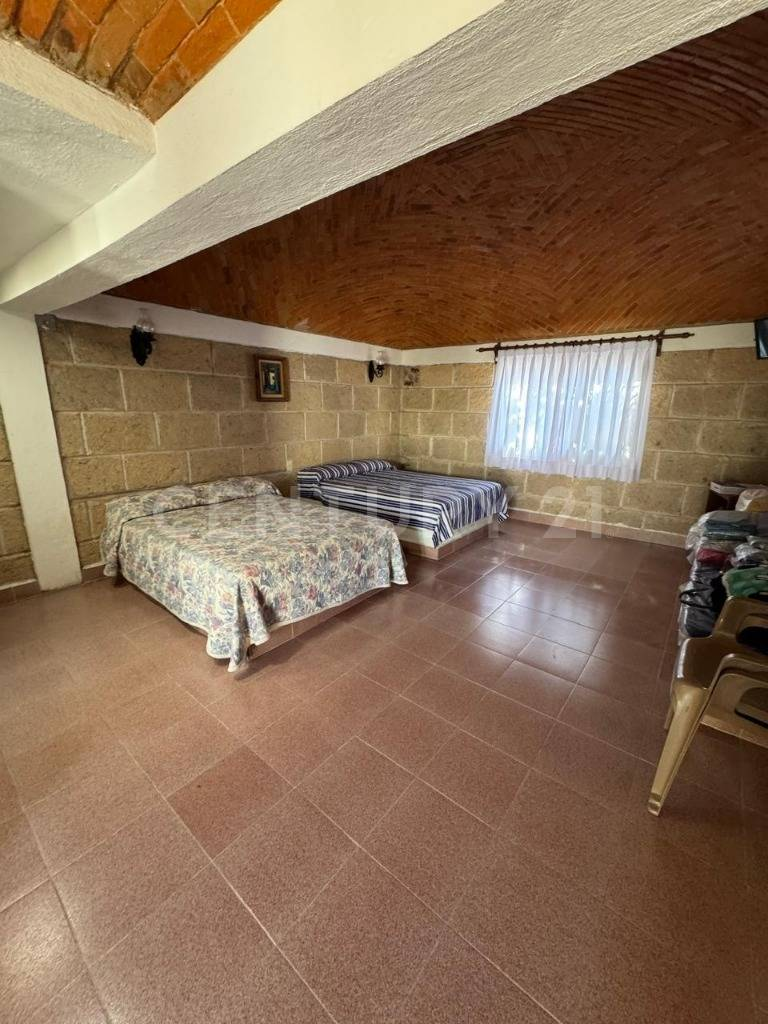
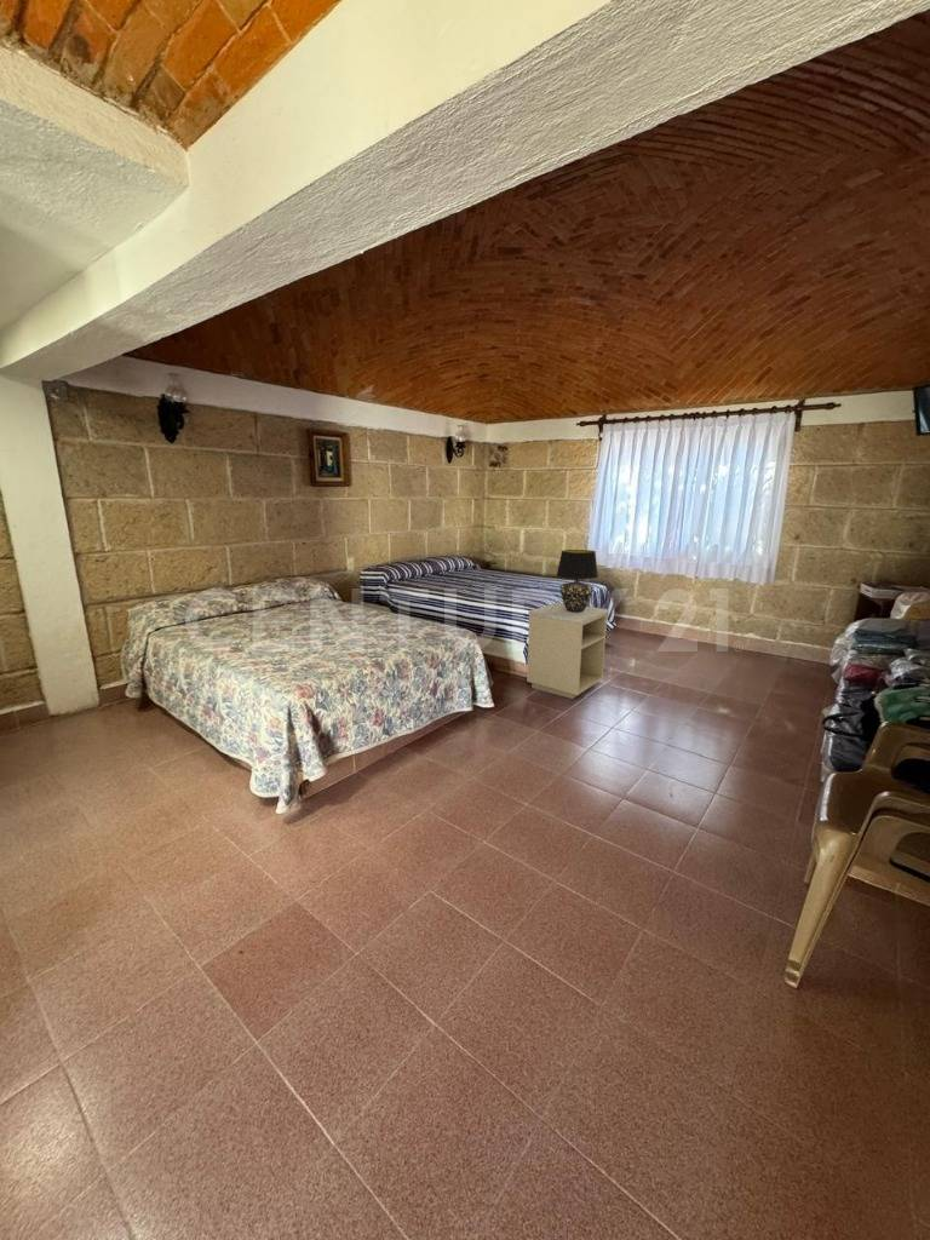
+ nightstand [526,602,609,700]
+ table lamp [556,549,599,613]
